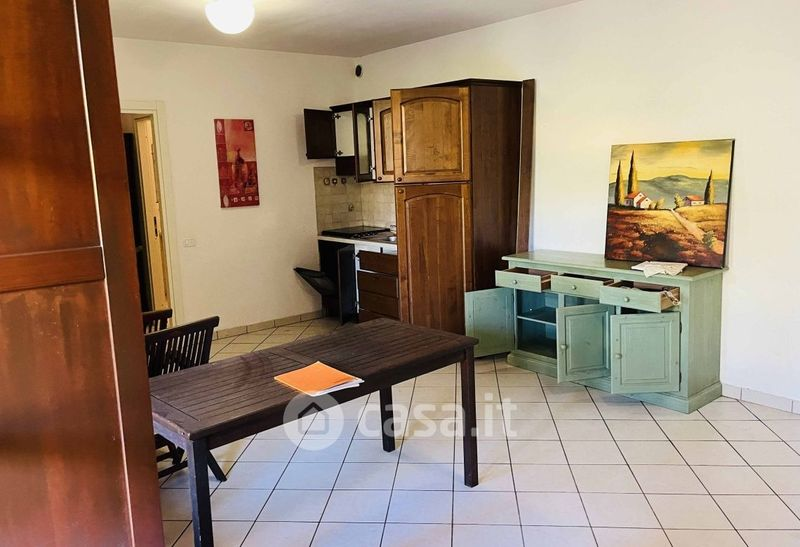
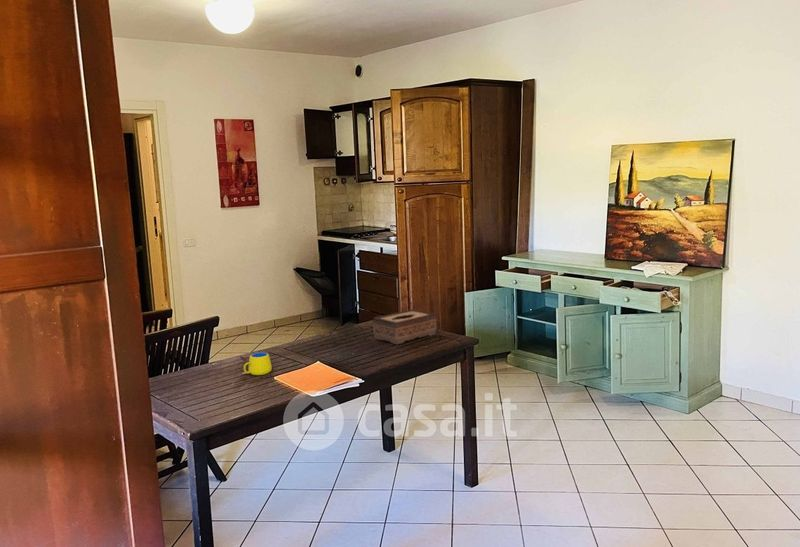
+ tissue box [372,308,438,345]
+ mug [242,352,273,376]
